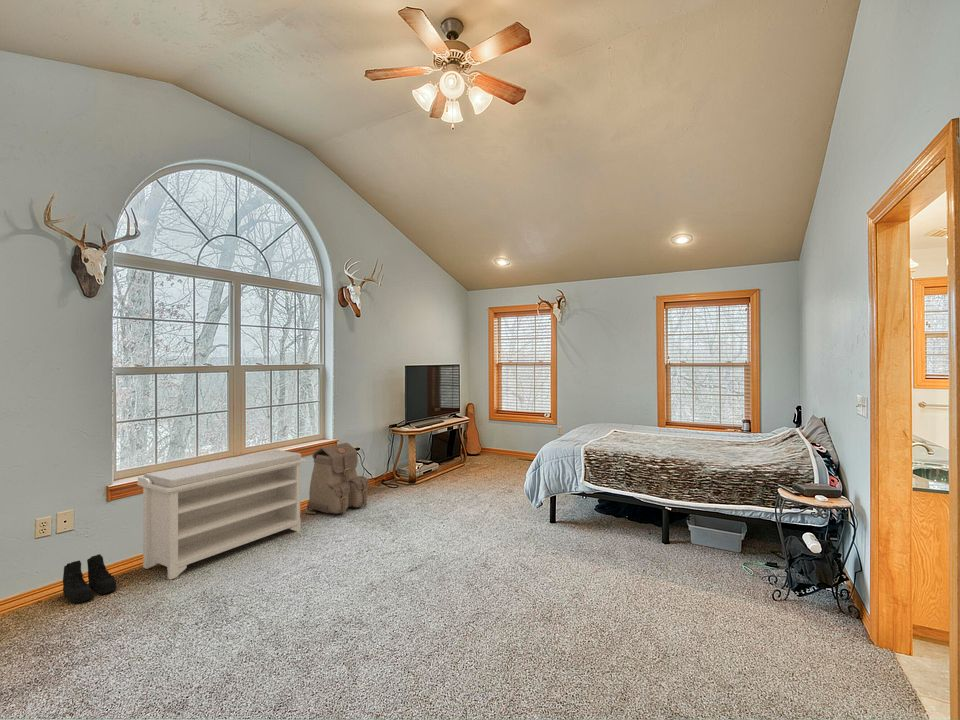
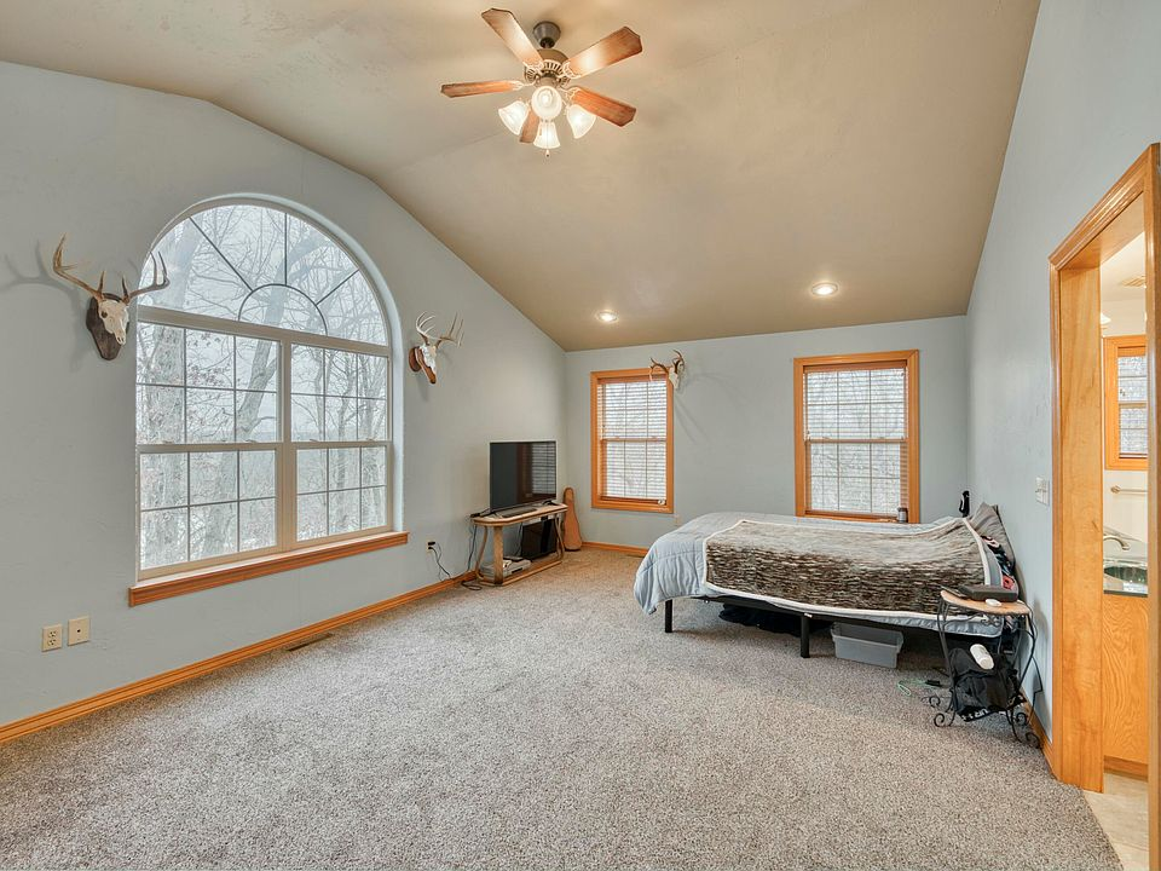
- boots [62,553,118,604]
- bench [136,449,307,581]
- backpack [304,442,370,516]
